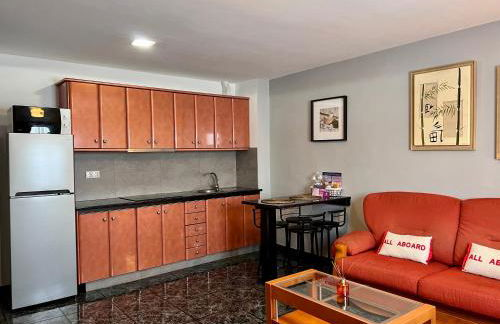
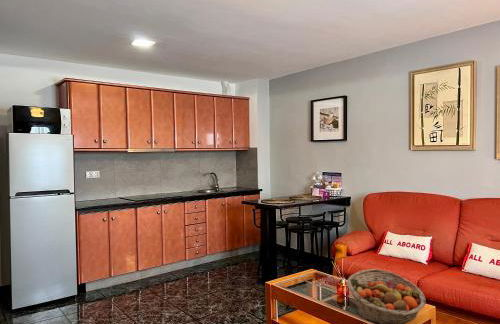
+ fruit basket [346,268,427,324]
